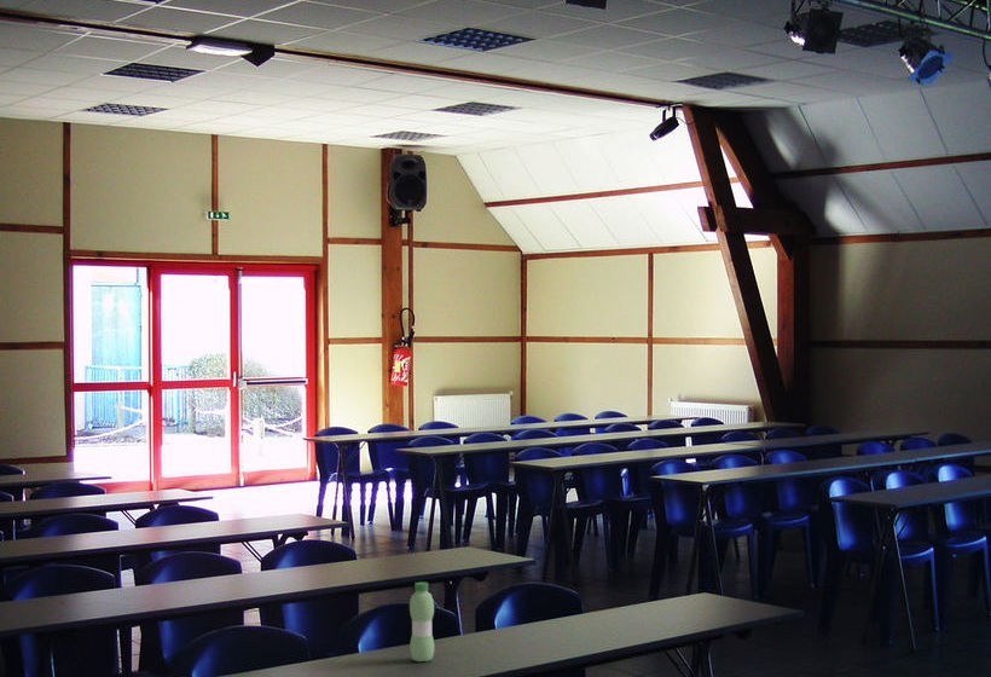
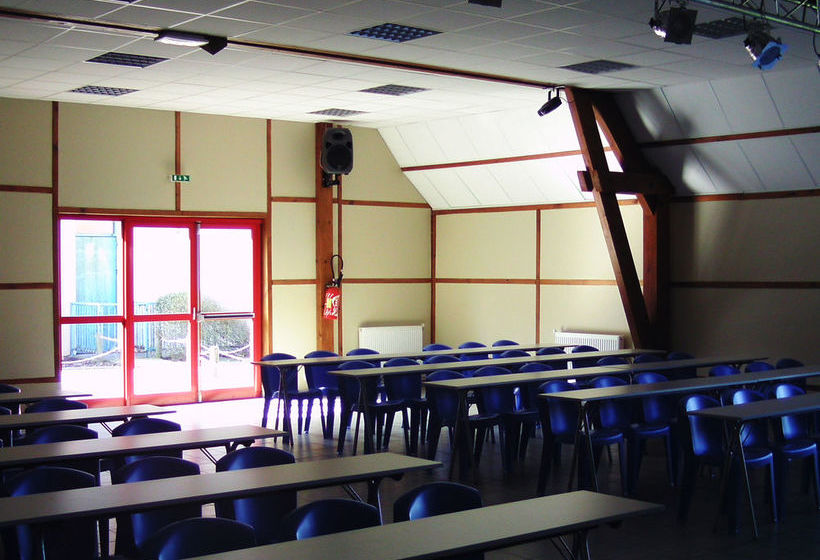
- water bottle [408,581,435,662]
